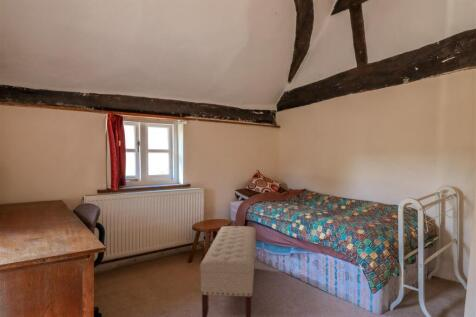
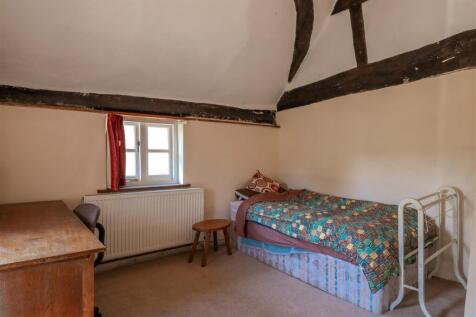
- bench [199,225,257,317]
